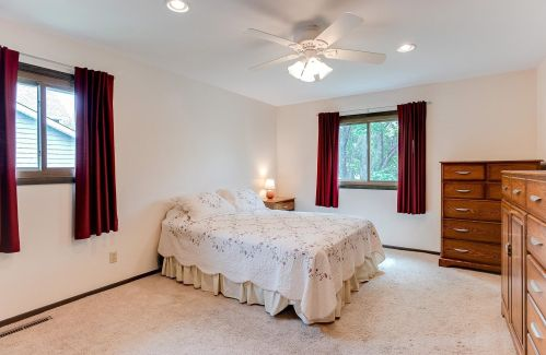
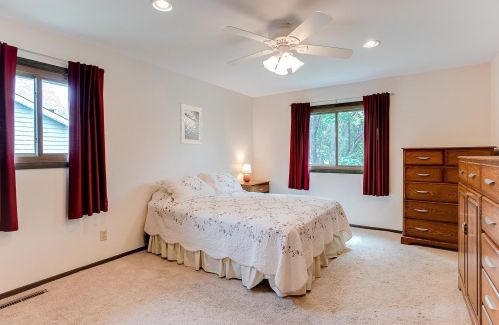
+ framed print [179,102,203,146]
